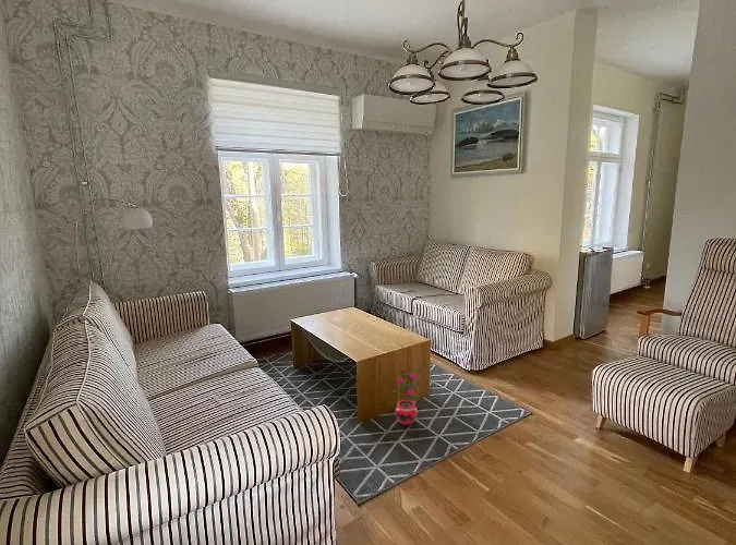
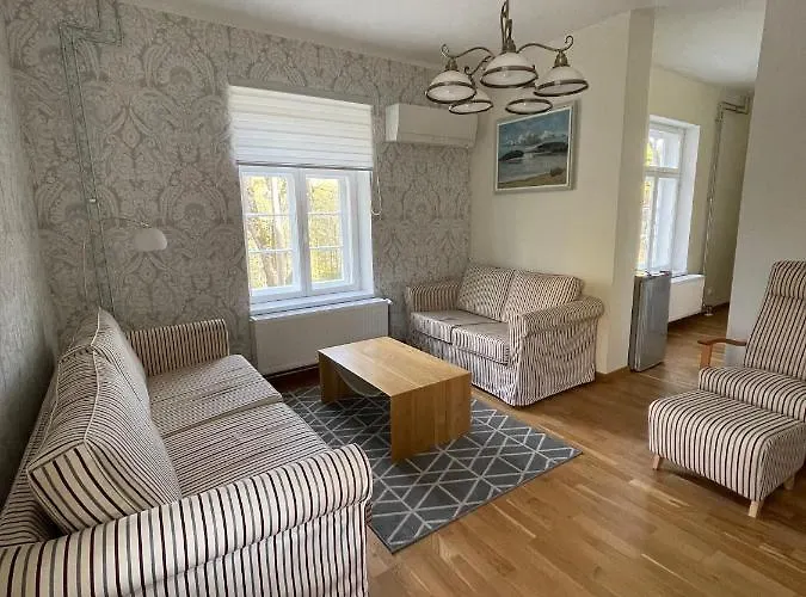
- potted plant [391,367,422,427]
